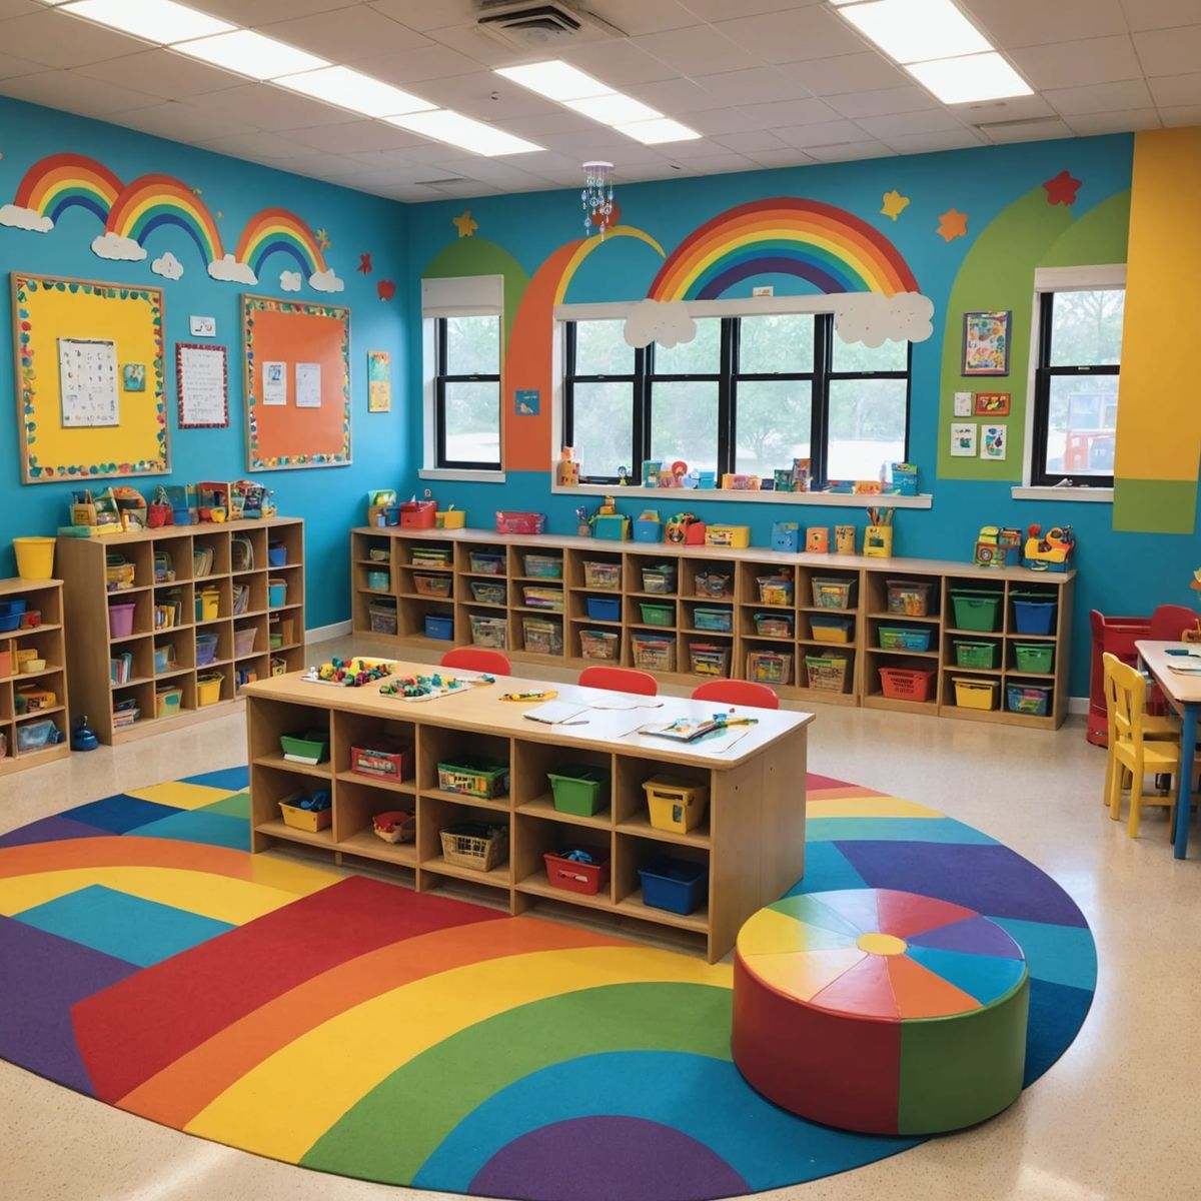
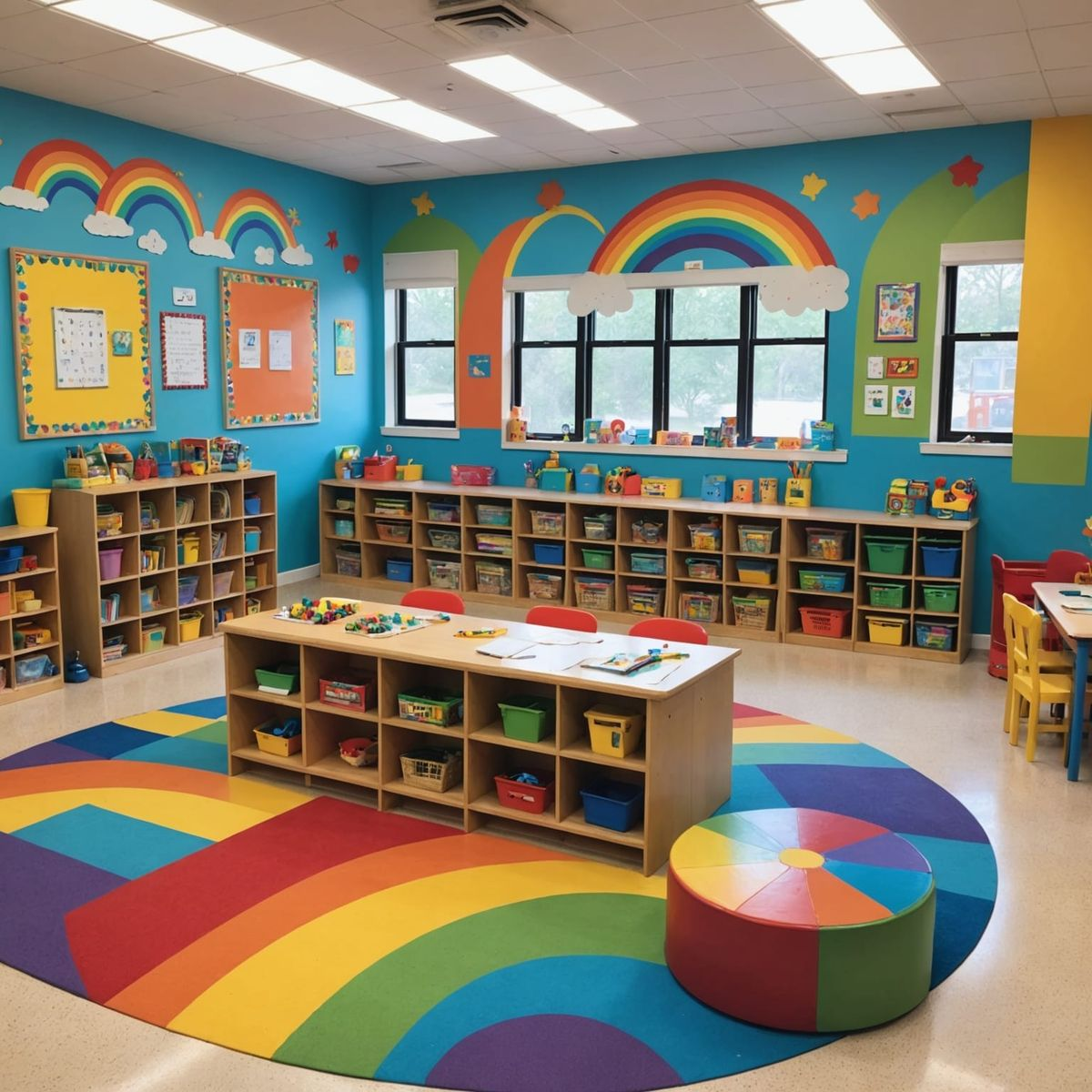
- ceiling mobile [580,161,617,241]
